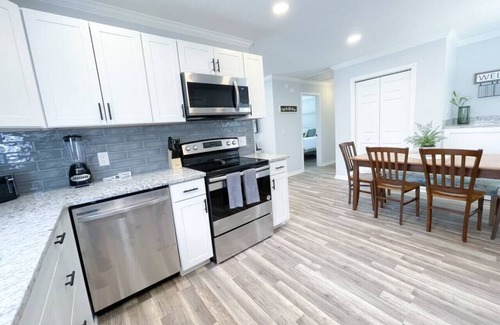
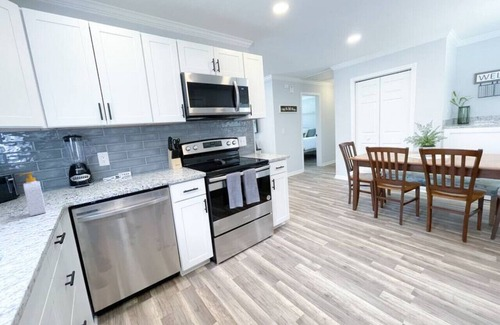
+ soap bottle [18,172,47,217]
